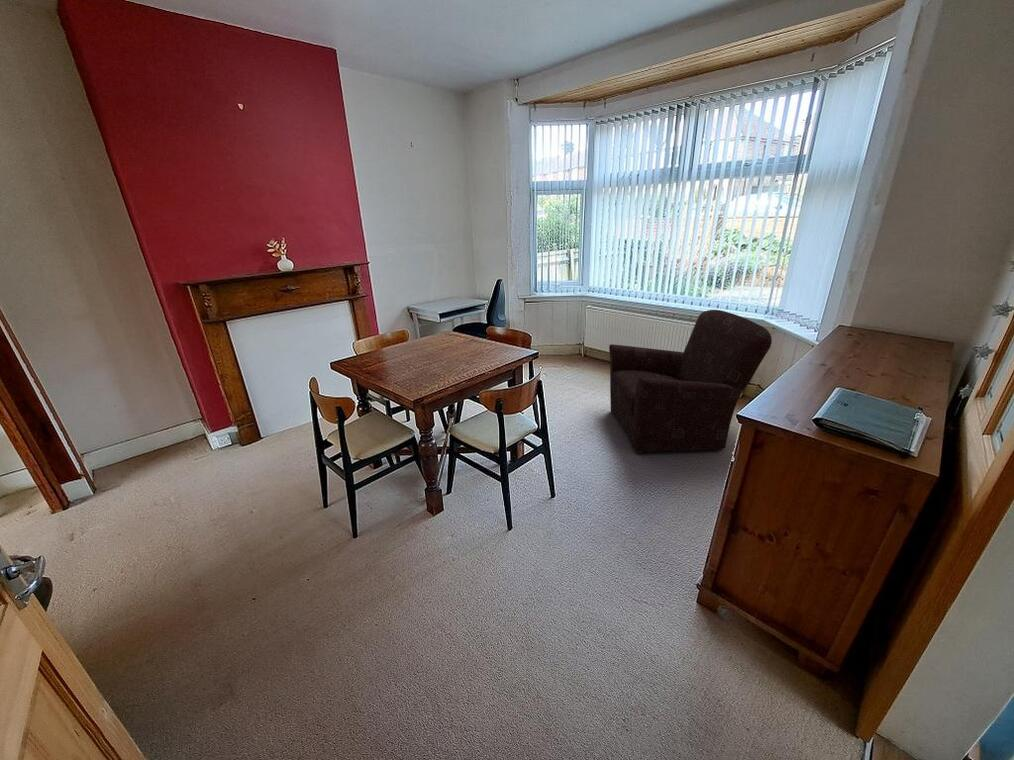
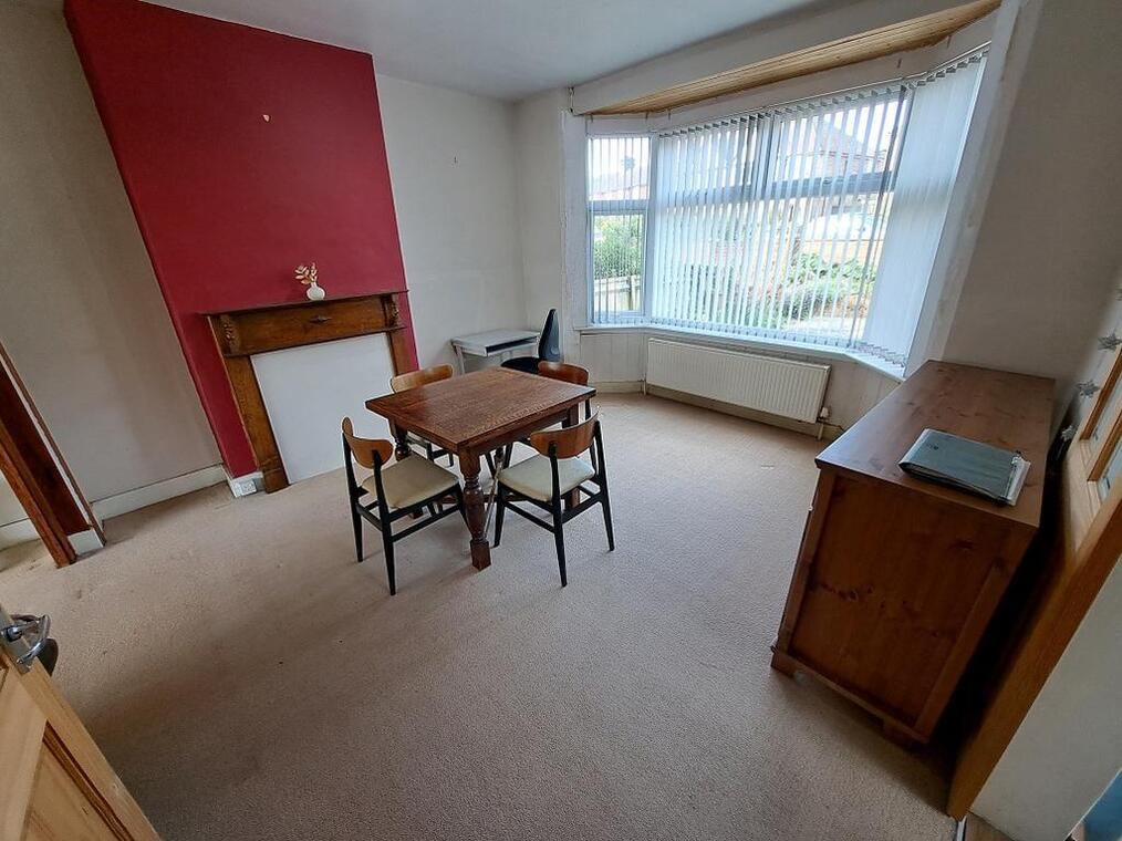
- armchair [608,309,773,455]
